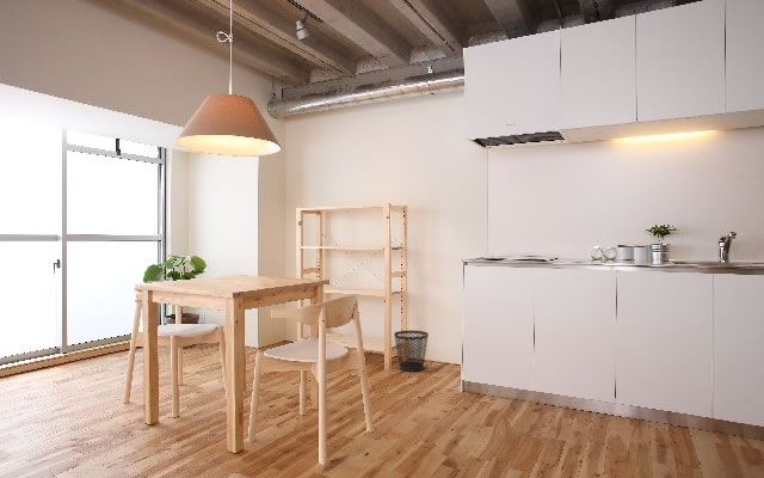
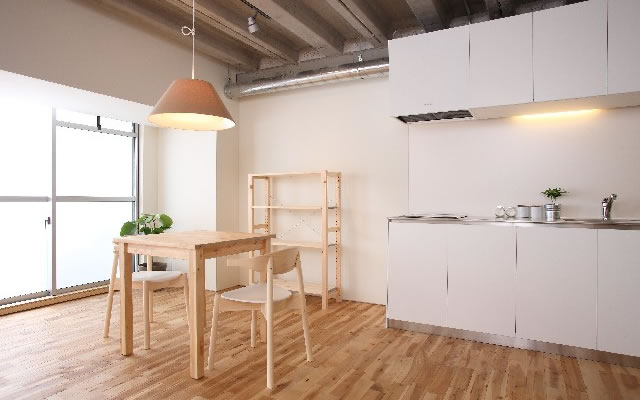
- wastebasket [393,330,430,373]
